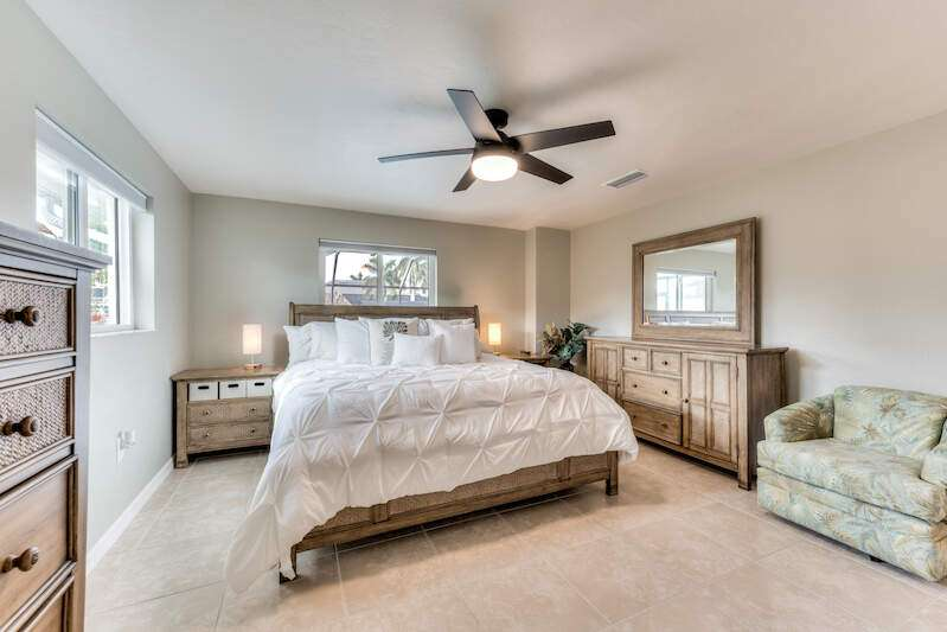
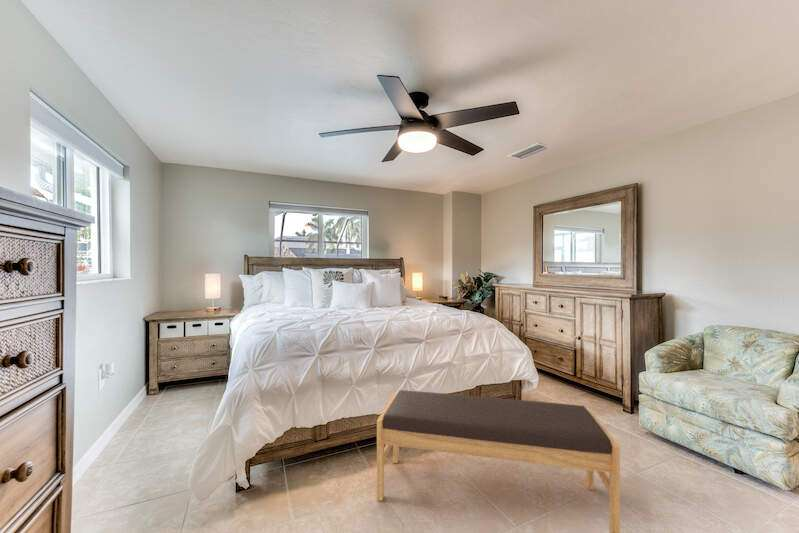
+ bench [376,389,621,533]
